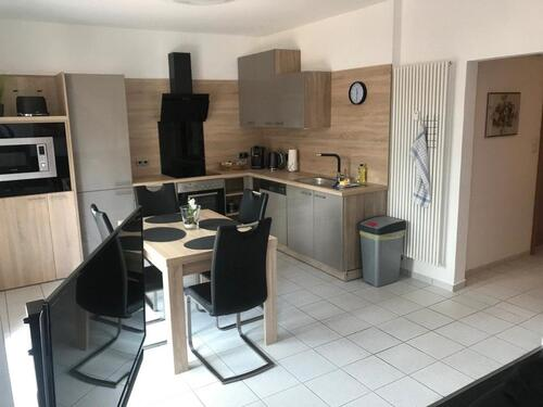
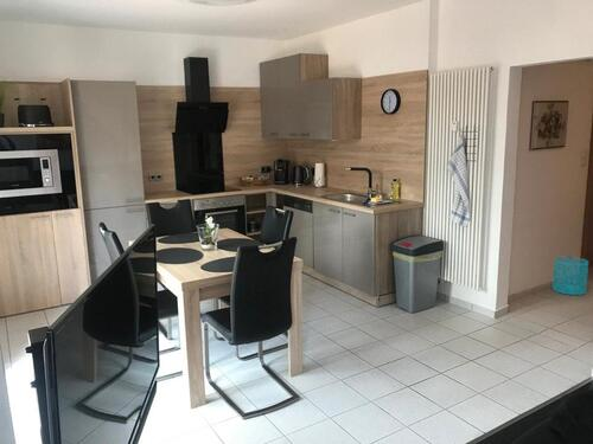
+ wastebasket [551,256,589,296]
